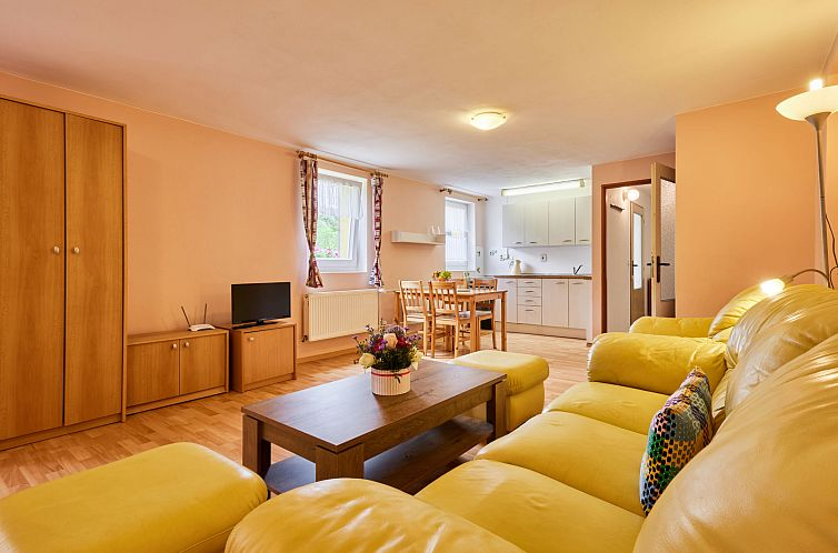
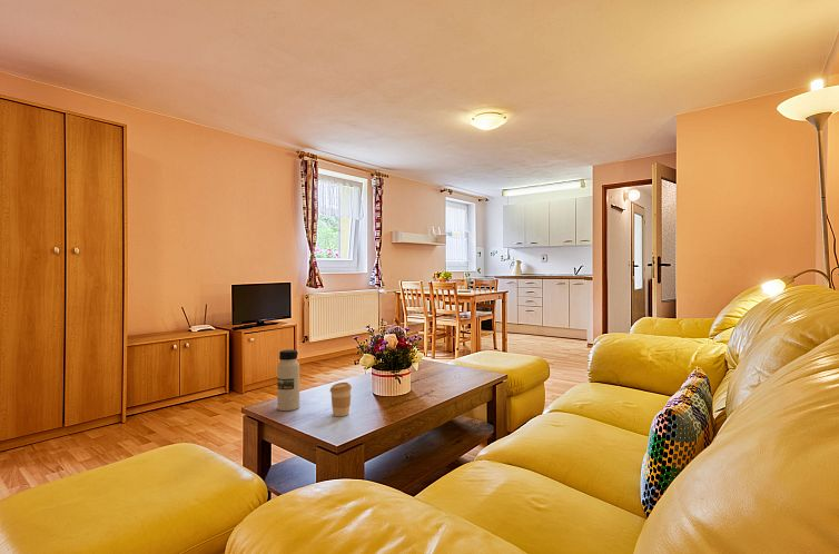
+ coffee cup [329,382,353,417]
+ water bottle [276,348,300,412]
